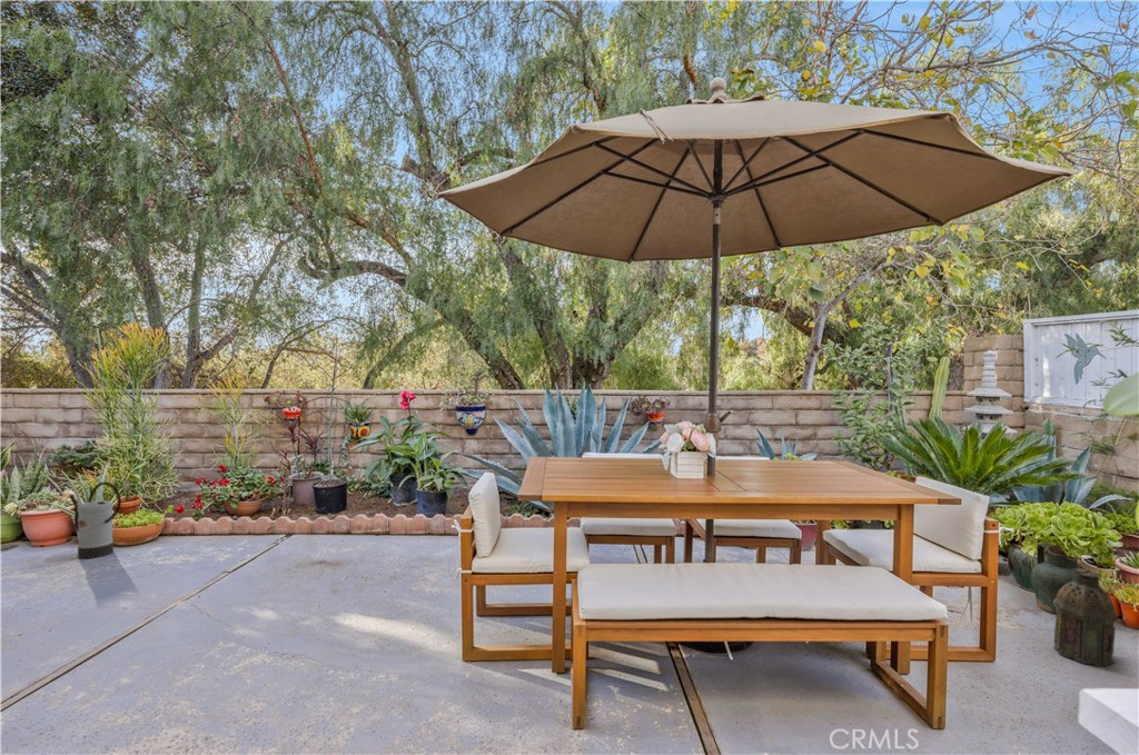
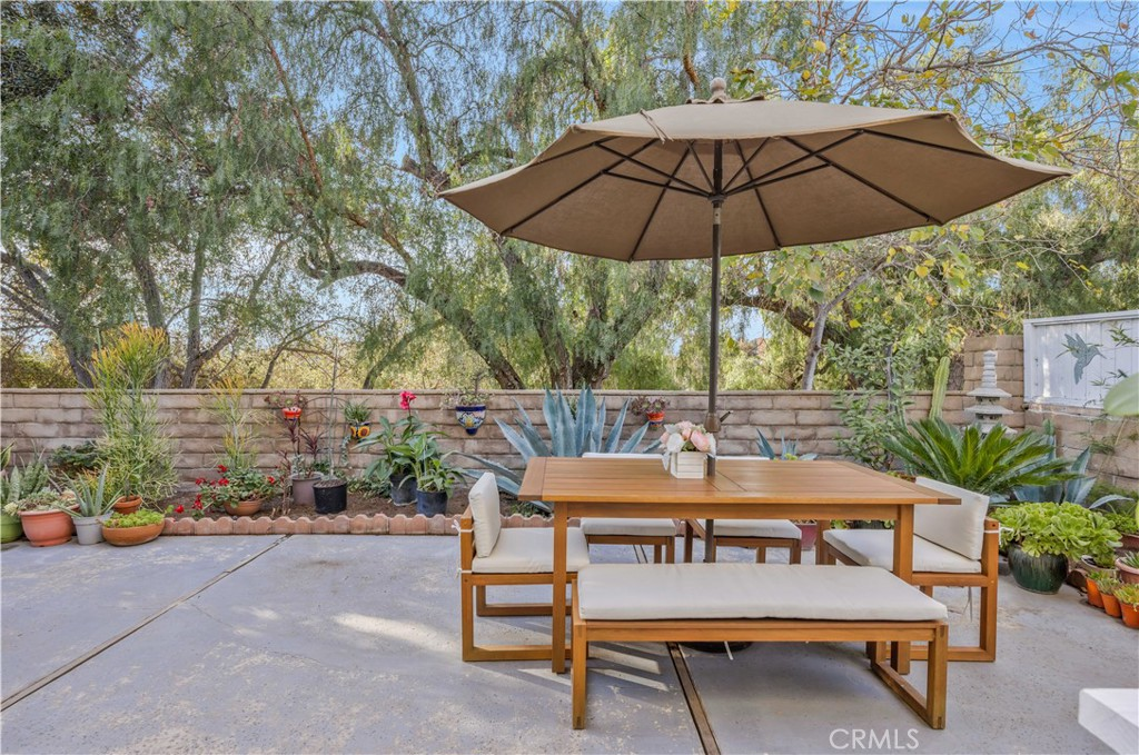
- ceramic jug [1029,542,1080,615]
- lantern [1052,567,1119,668]
- watering can [68,481,122,559]
